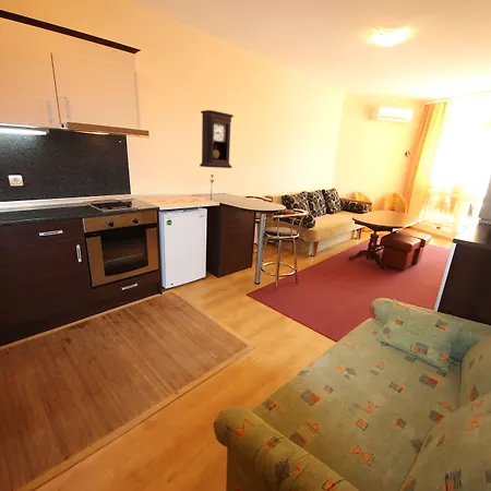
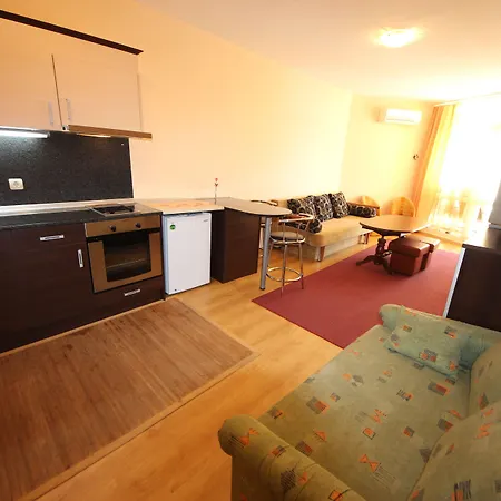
- pendulum clock [199,109,235,169]
